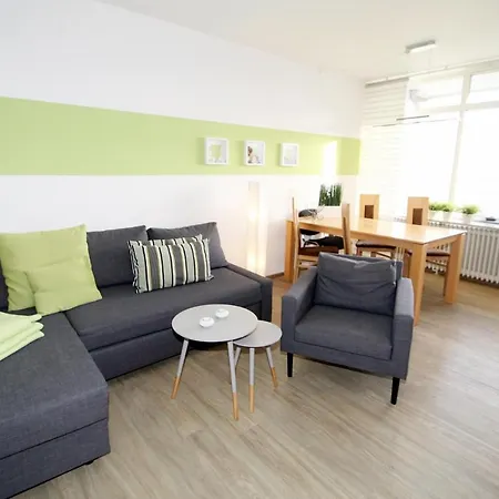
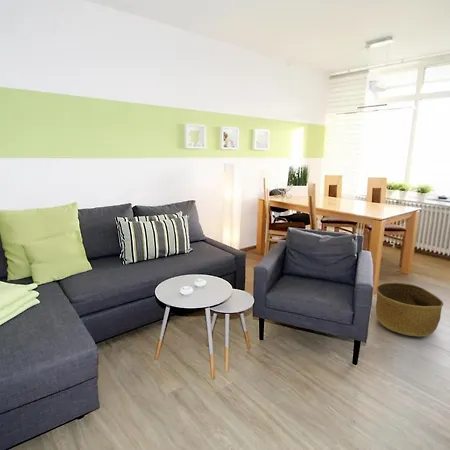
+ basket [375,282,444,337]
